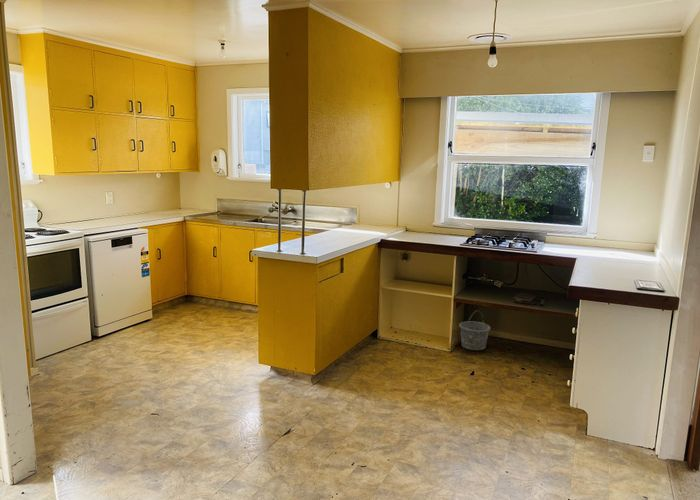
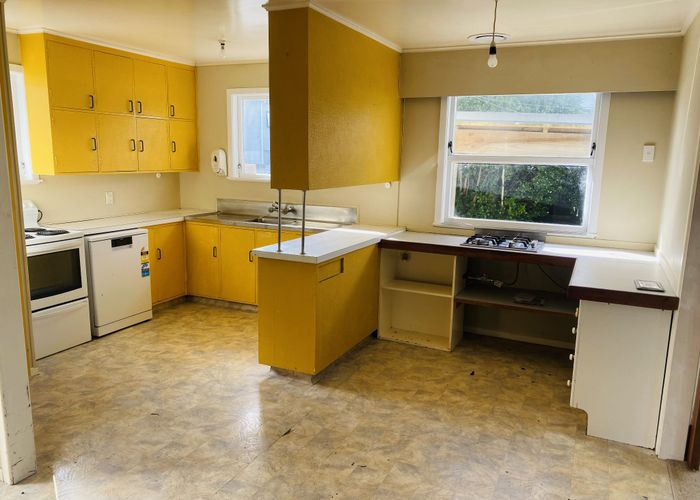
- bucket [458,310,491,351]
